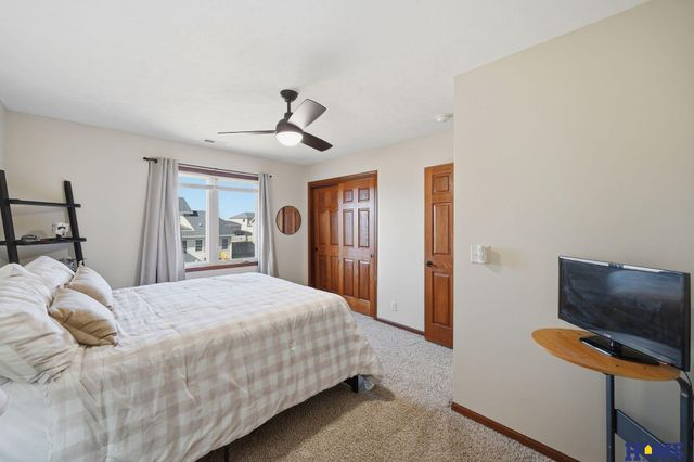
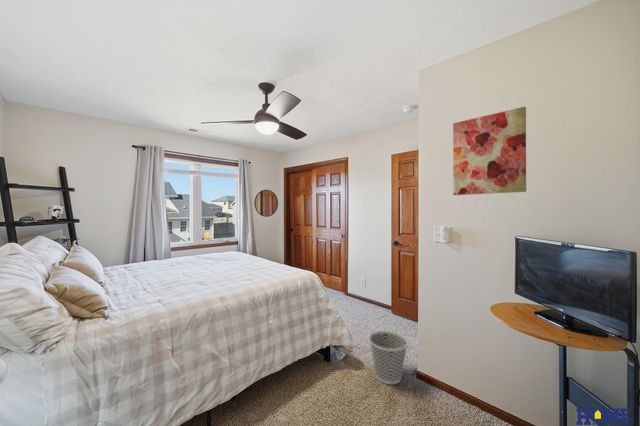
+ wastebasket [368,330,409,385]
+ wall art [452,106,527,196]
